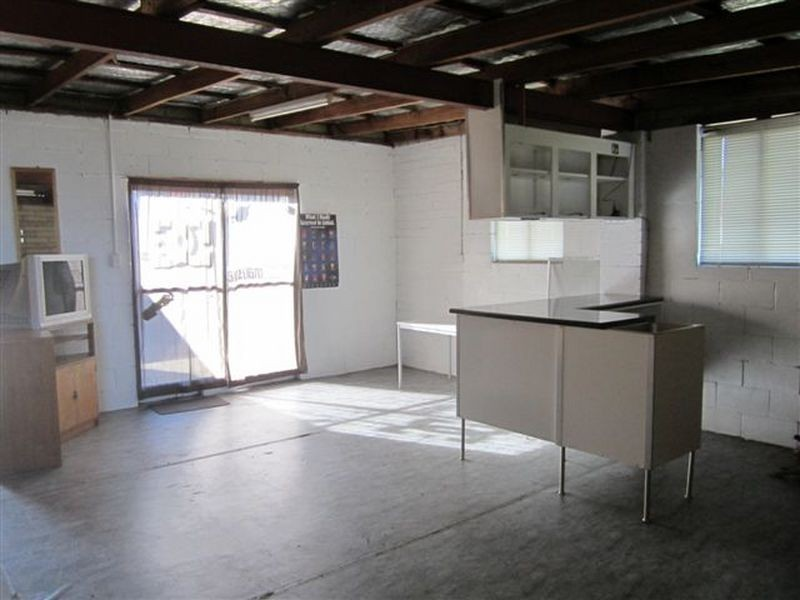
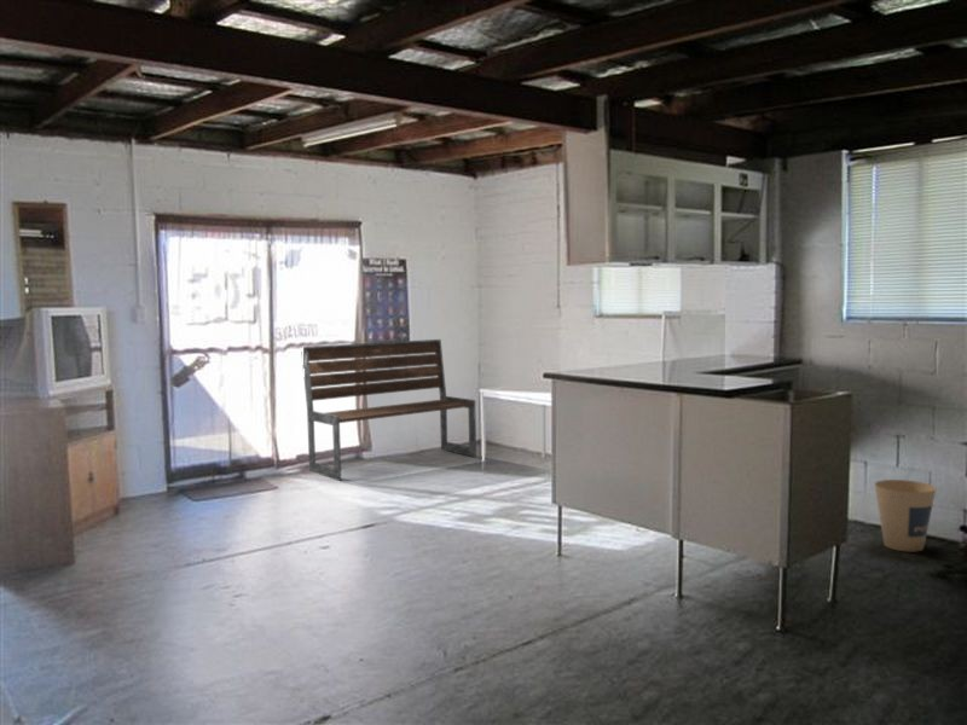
+ bench [302,338,477,482]
+ trash can [874,478,937,553]
